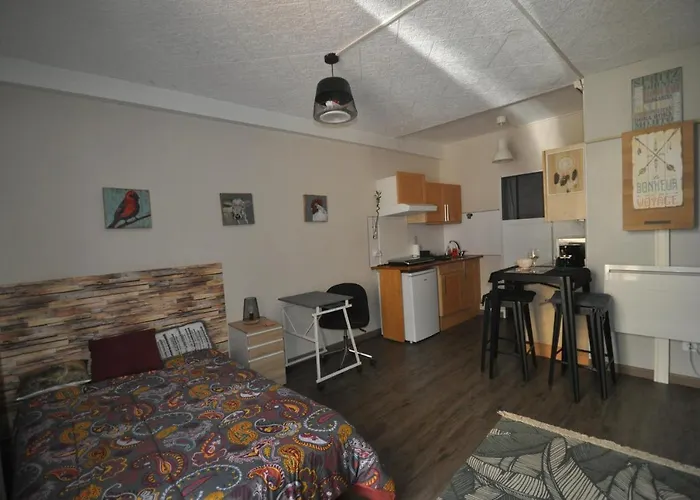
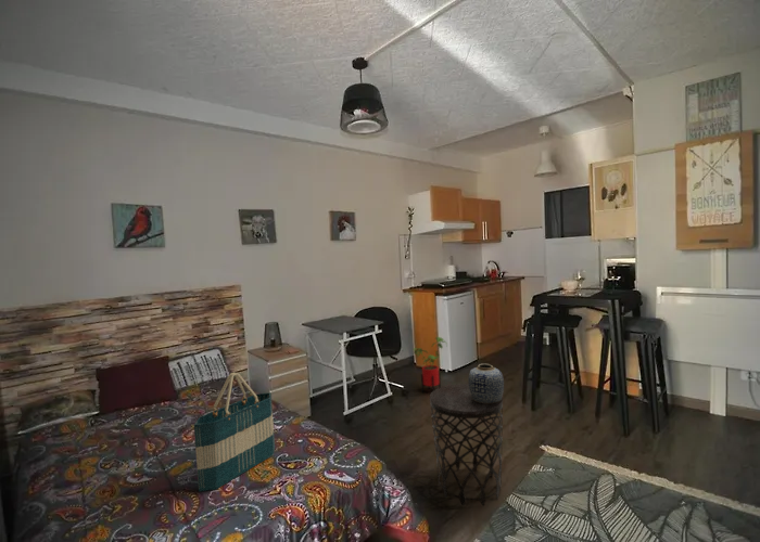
+ house plant [413,336,448,393]
+ decorative jar [467,363,505,403]
+ side table [429,383,504,507]
+ tote bag [193,372,276,493]
